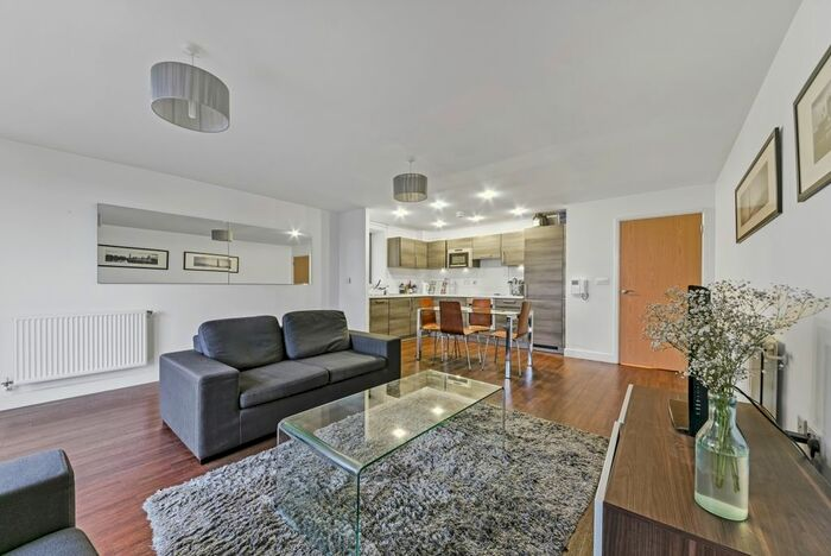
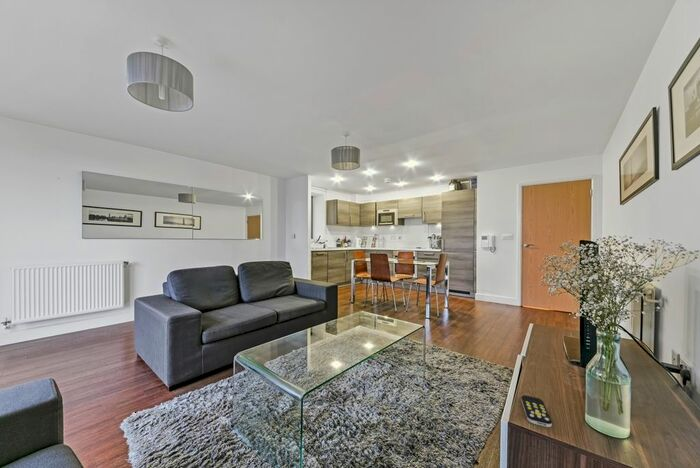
+ remote control [520,394,553,428]
